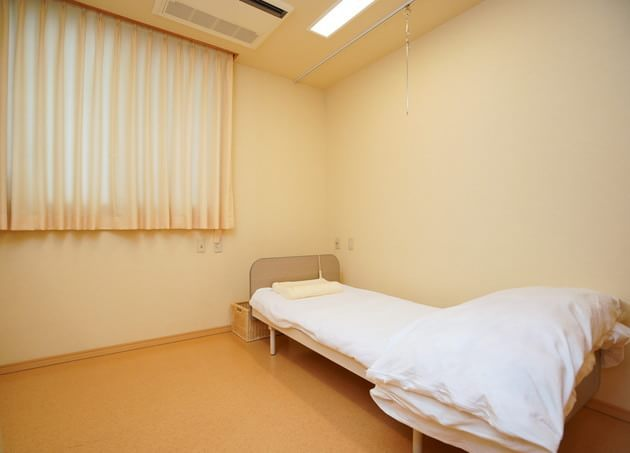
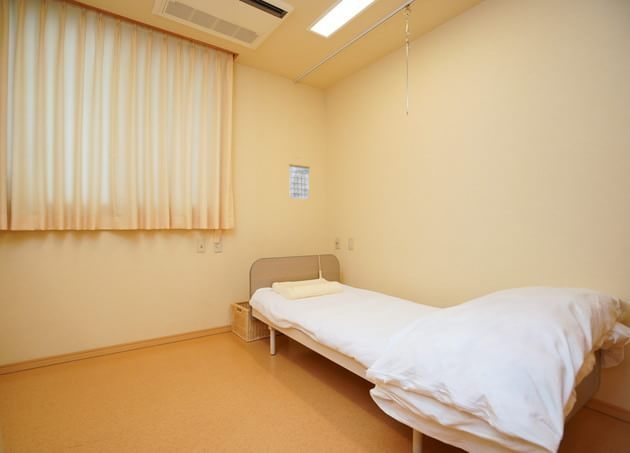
+ calendar [288,157,311,200]
